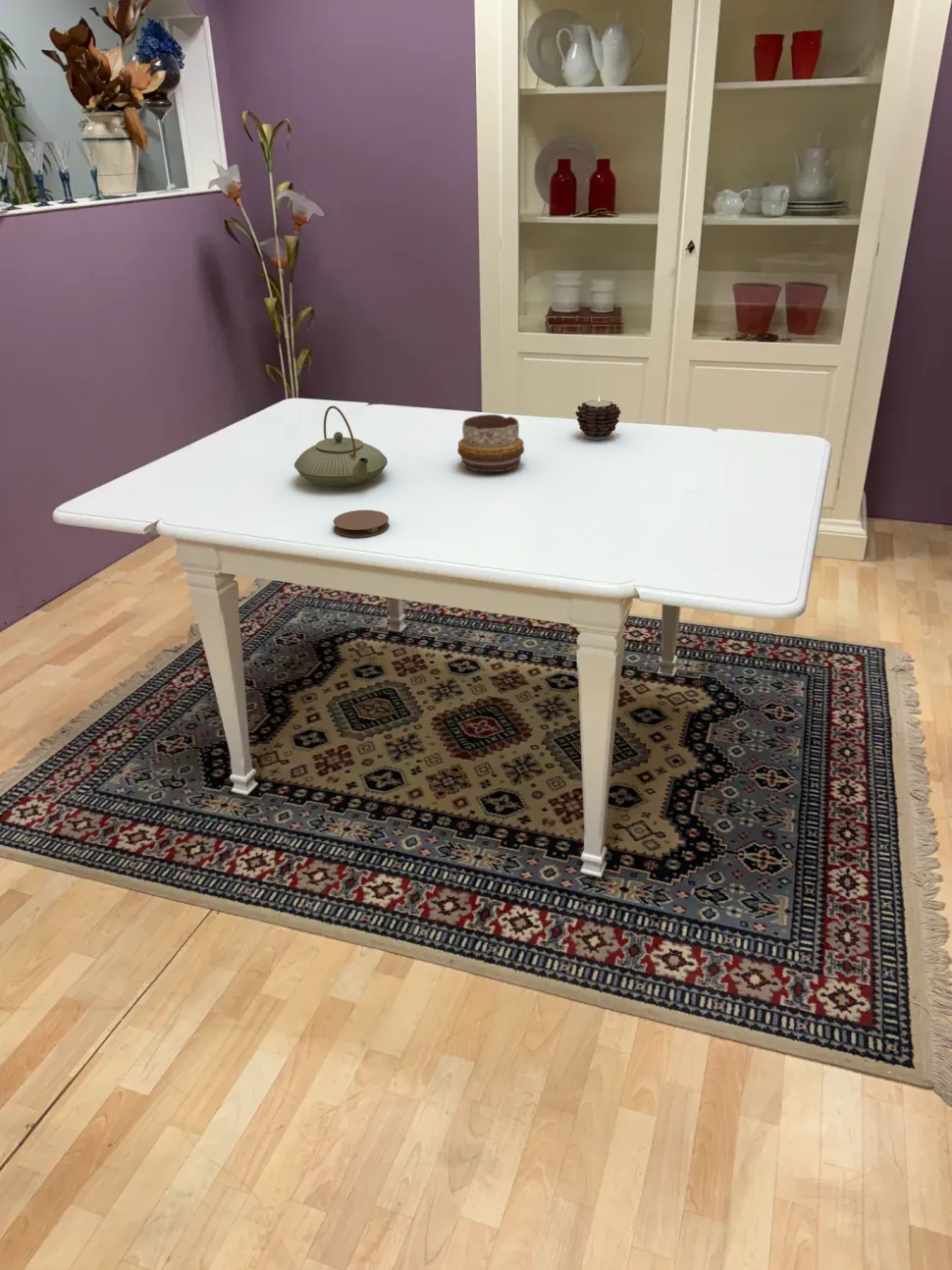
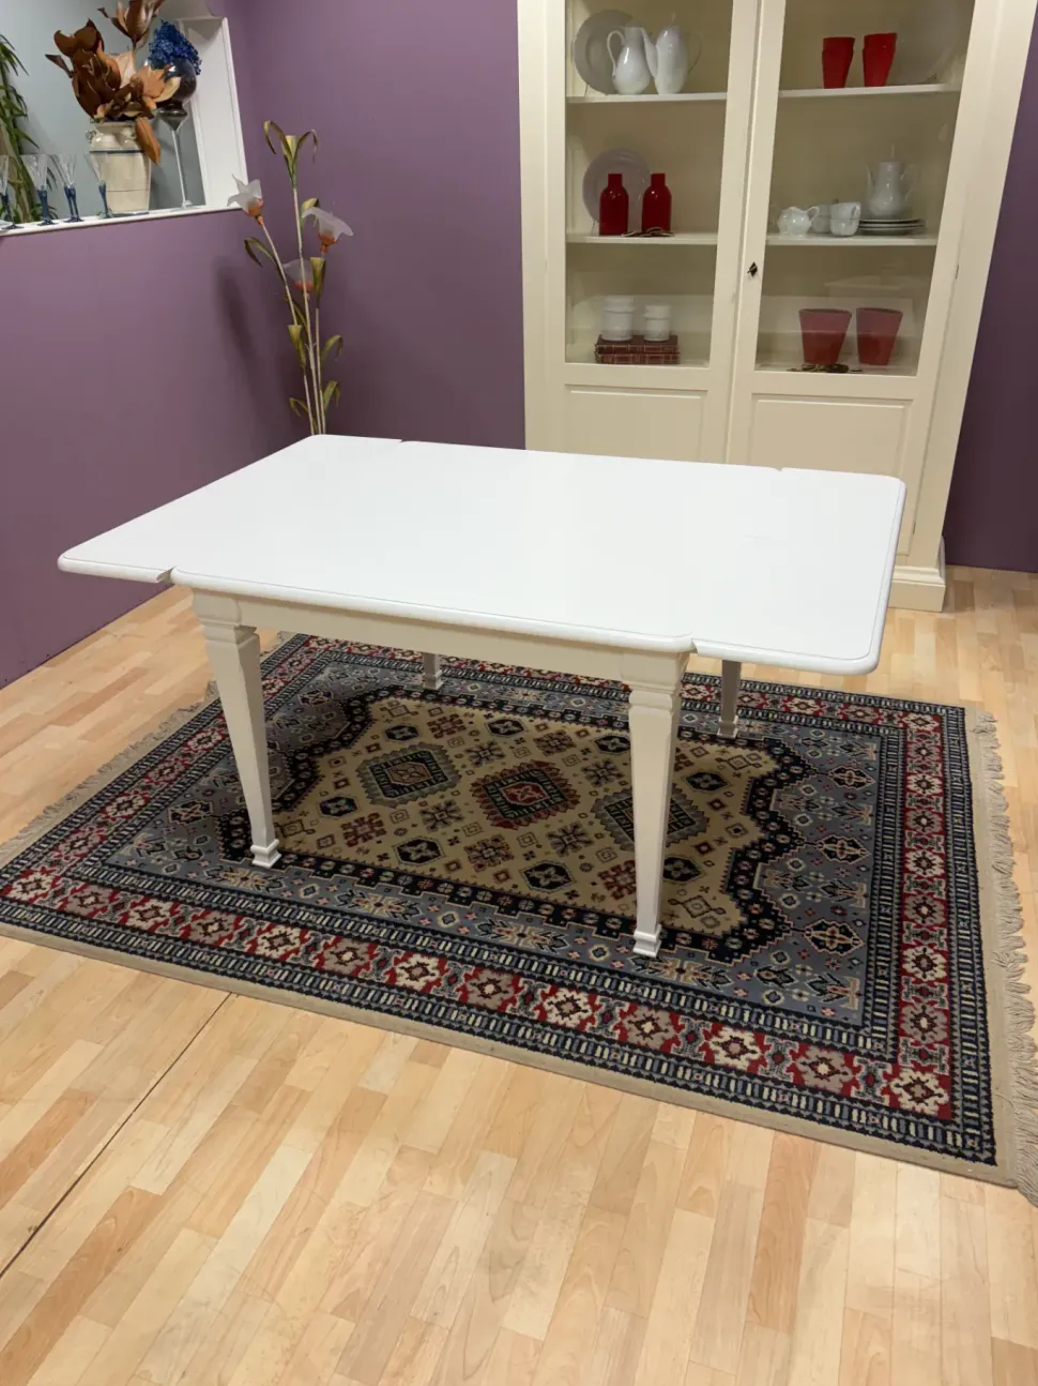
- teapot [293,405,388,488]
- candle [574,395,621,441]
- coaster [332,509,391,538]
- decorative bowl [456,413,525,473]
